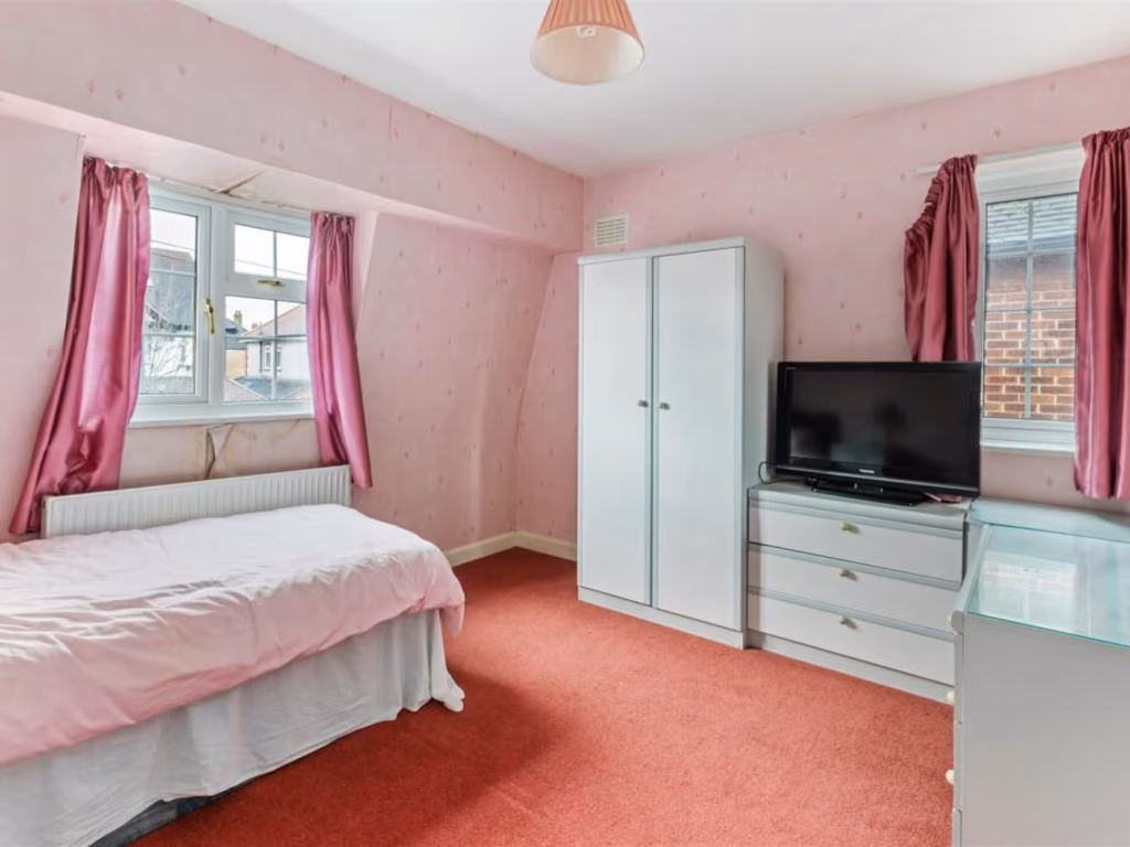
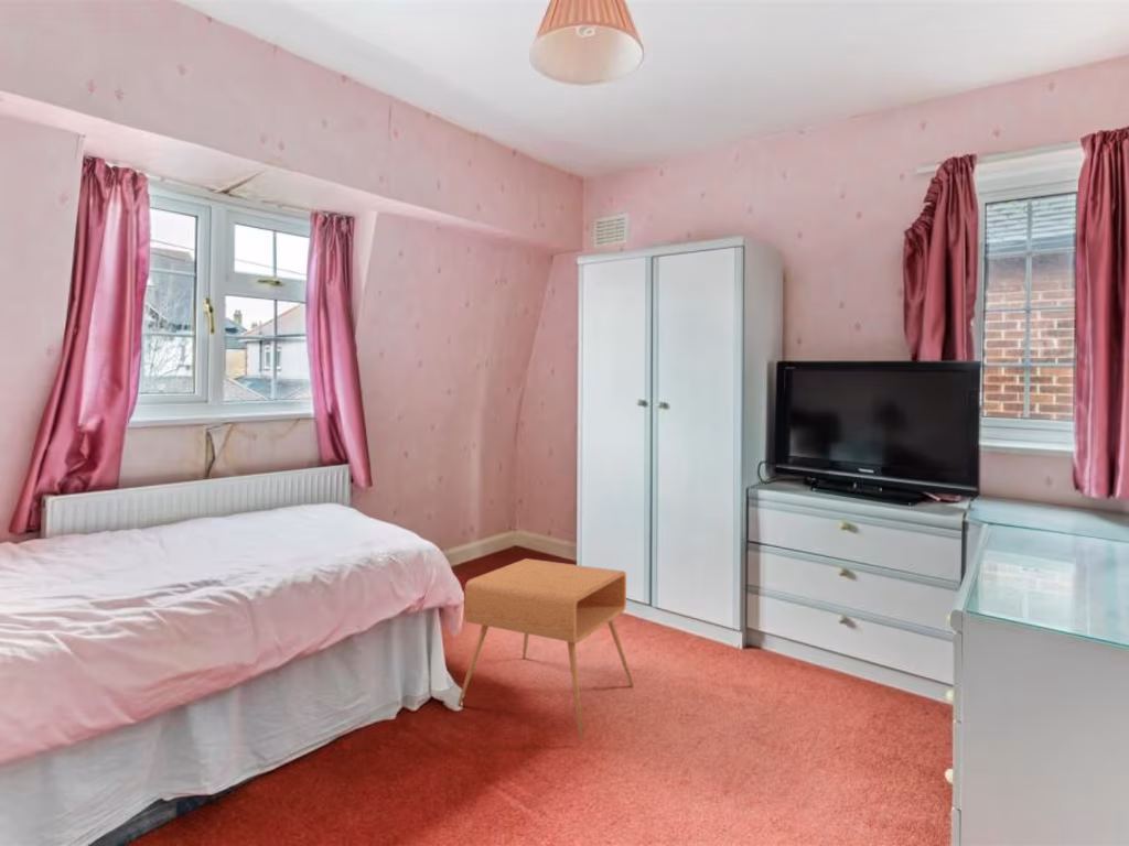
+ side table [456,557,635,739]
